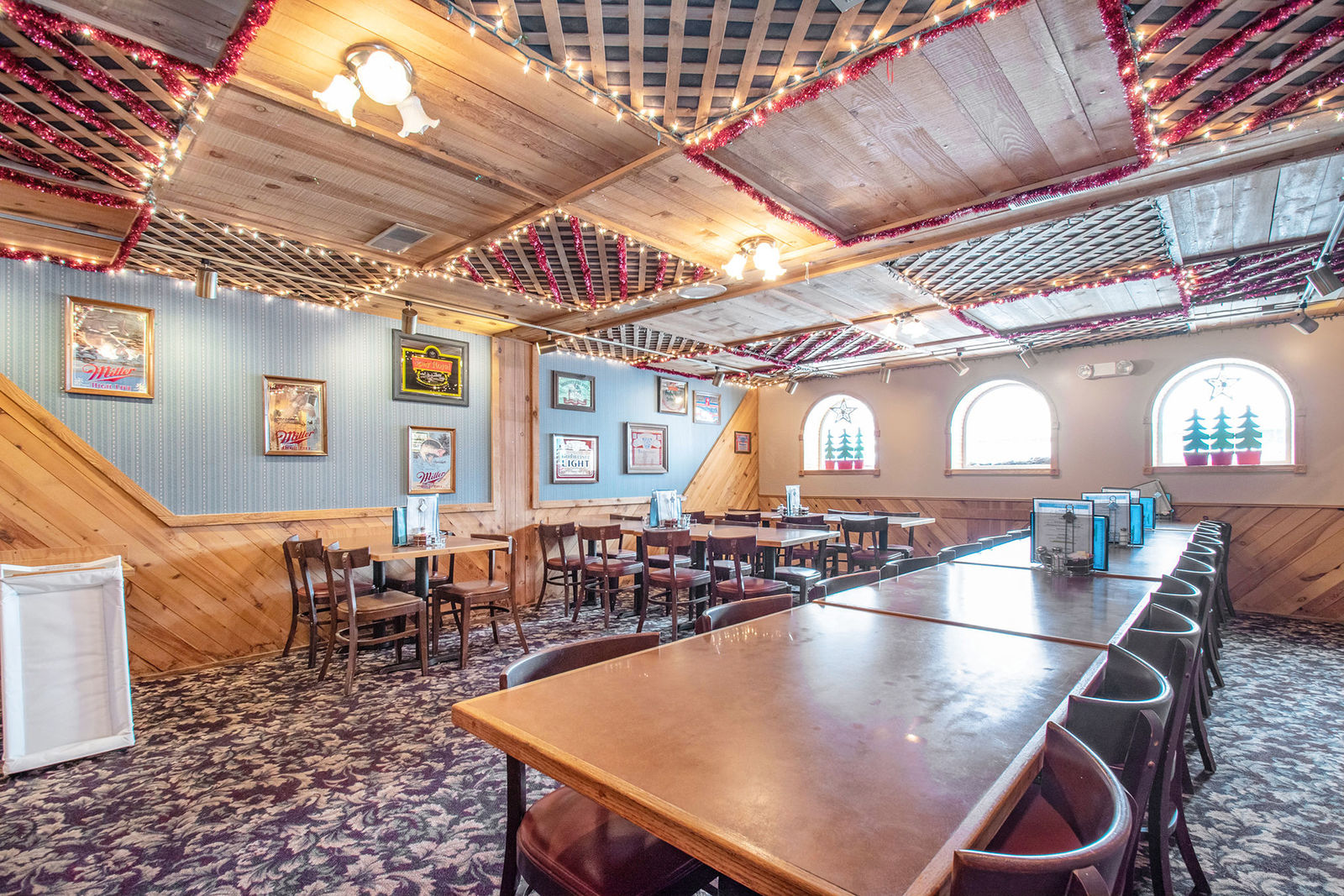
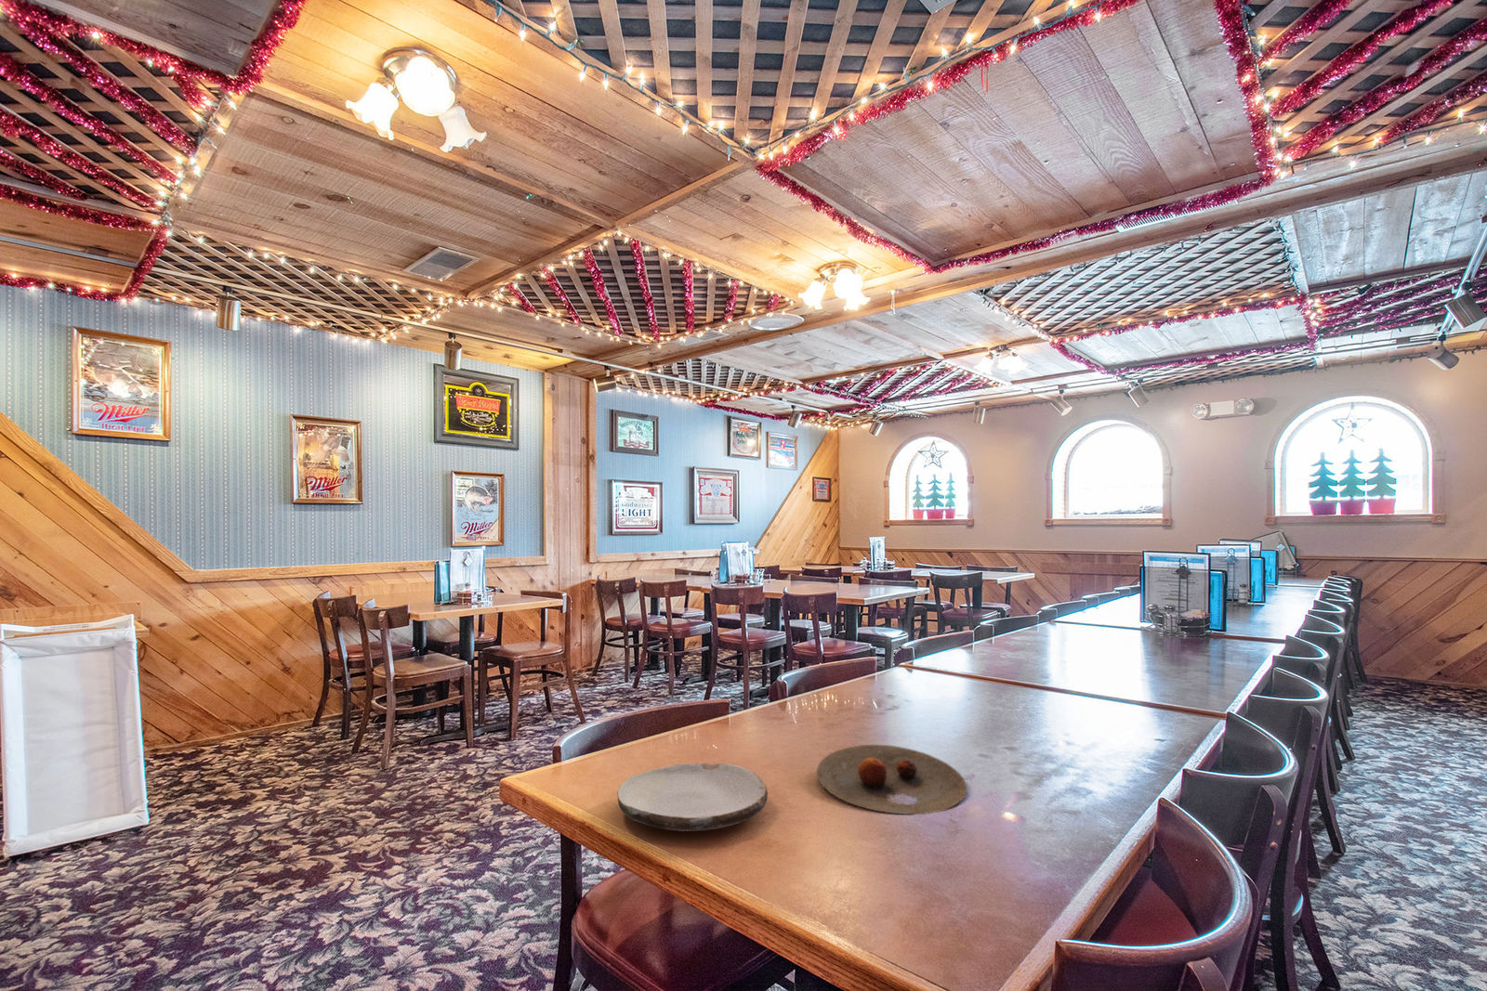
+ plate [616,762,769,832]
+ plate [817,744,967,815]
